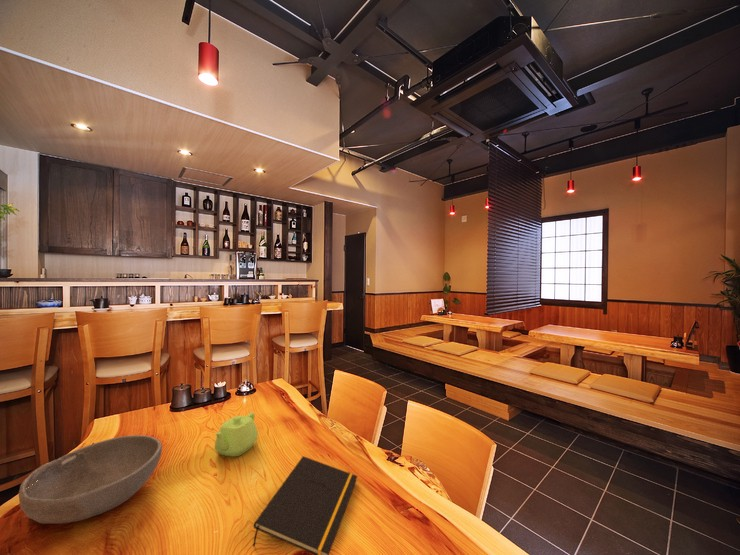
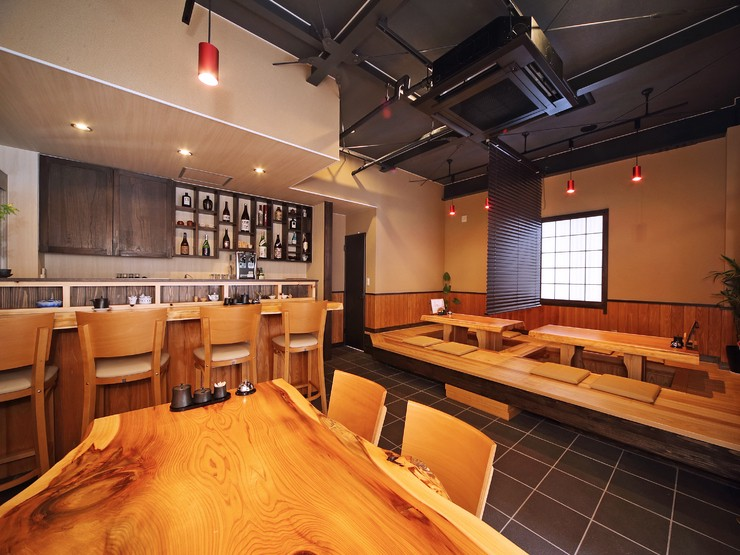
- teapot [213,412,259,457]
- bowl [18,434,163,525]
- notepad [252,455,358,555]
